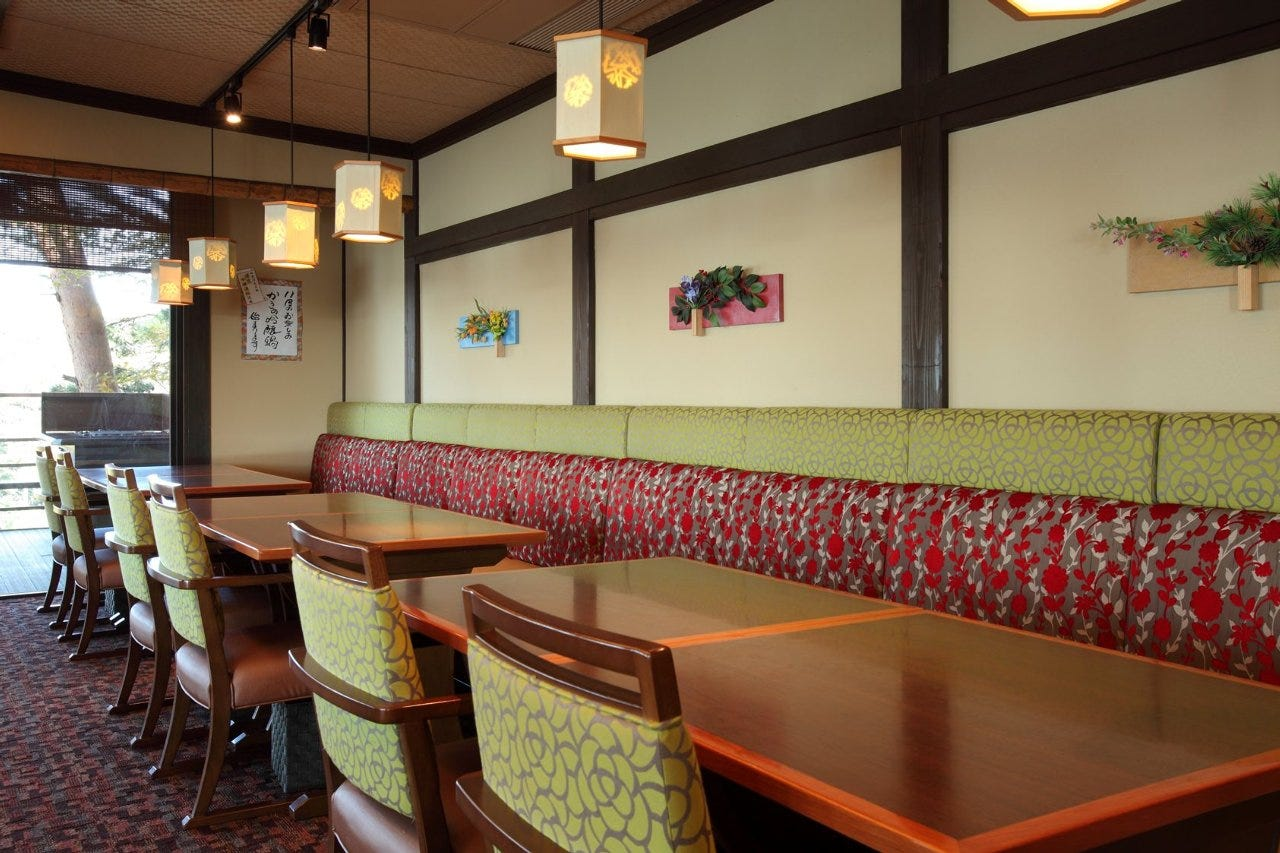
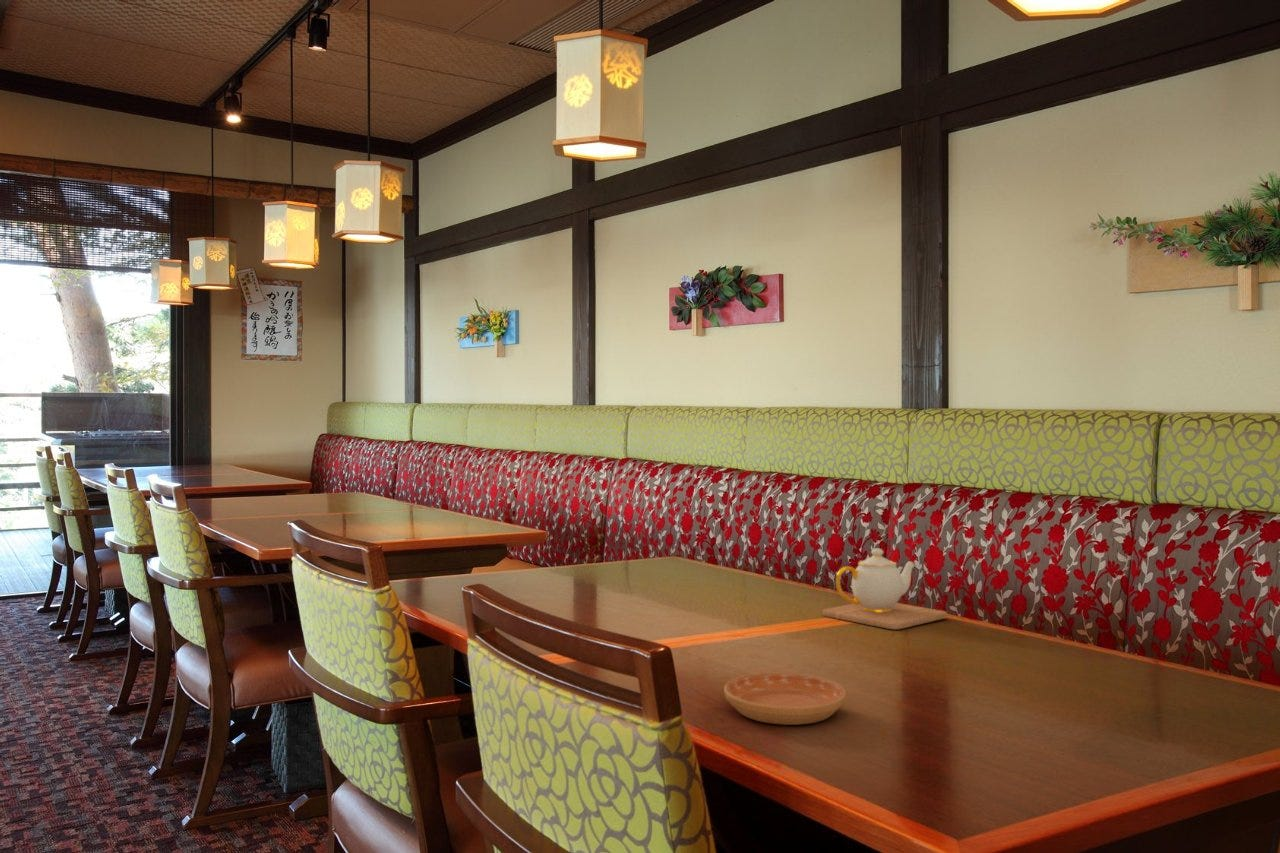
+ teapot [821,547,948,630]
+ saucer [723,672,847,726]
